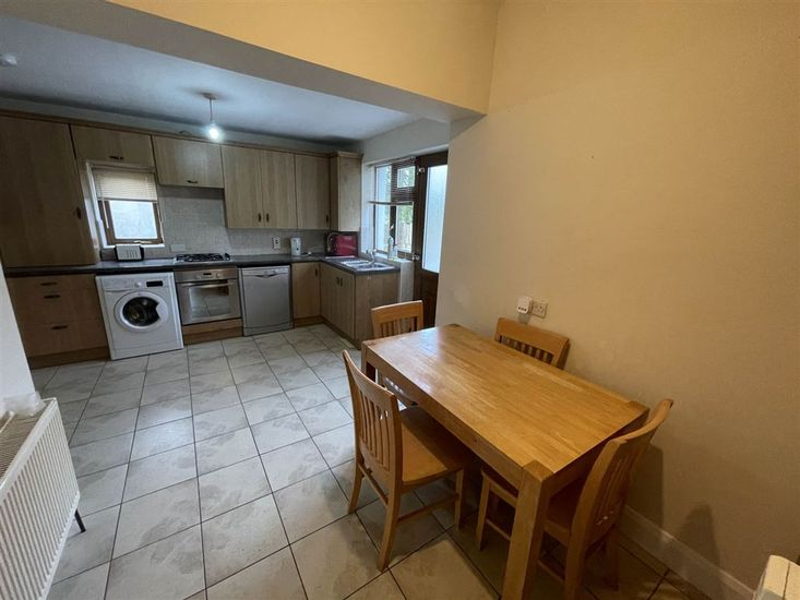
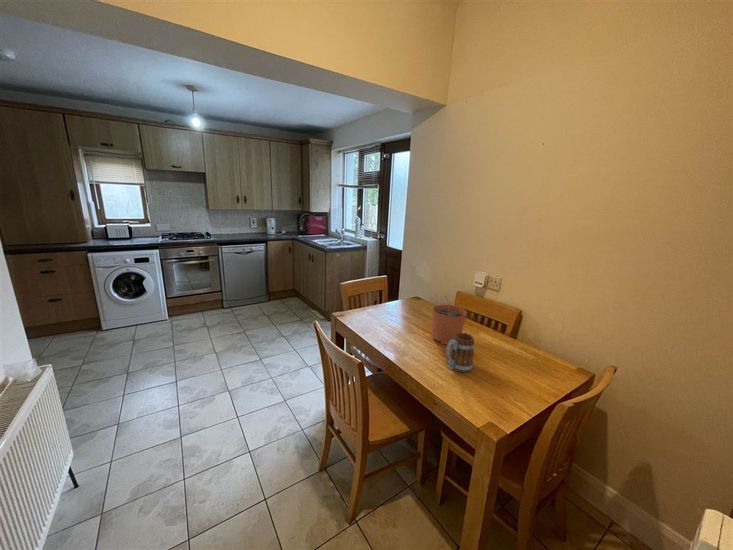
+ plant pot [431,295,468,346]
+ mug [445,332,475,373]
